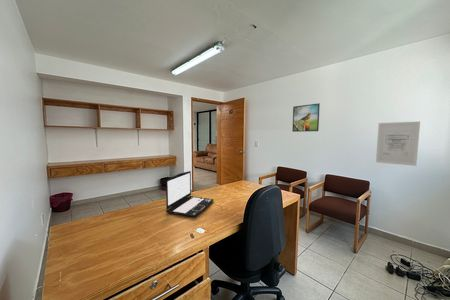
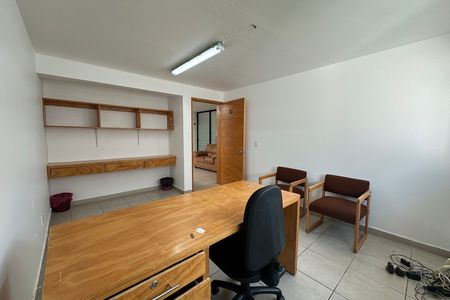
- laptop [165,170,215,218]
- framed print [291,102,321,133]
- wall art [375,121,421,167]
